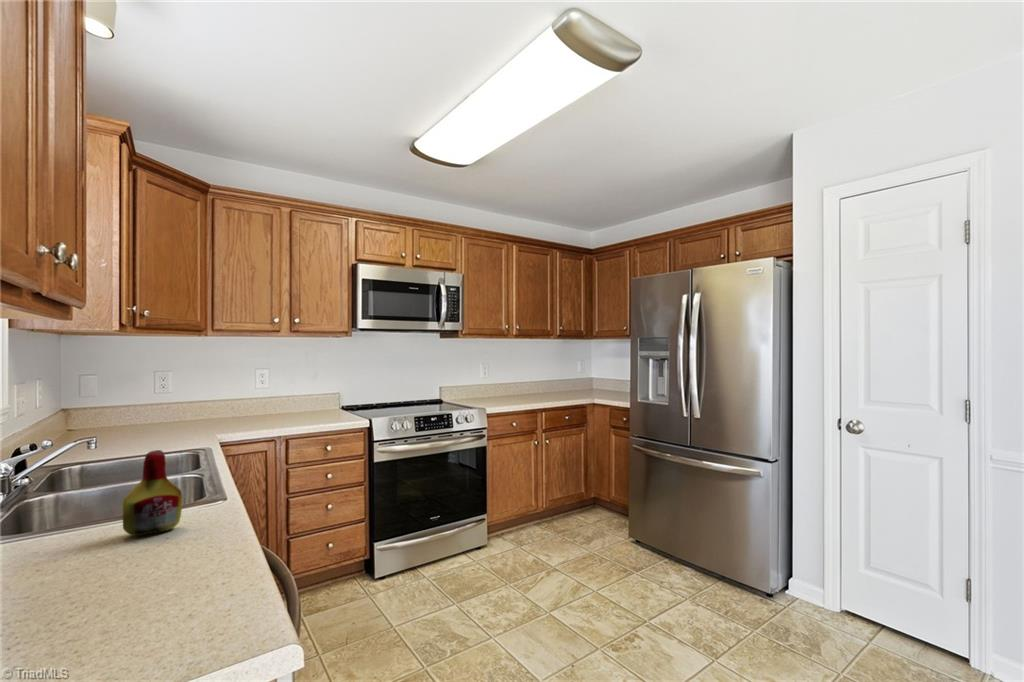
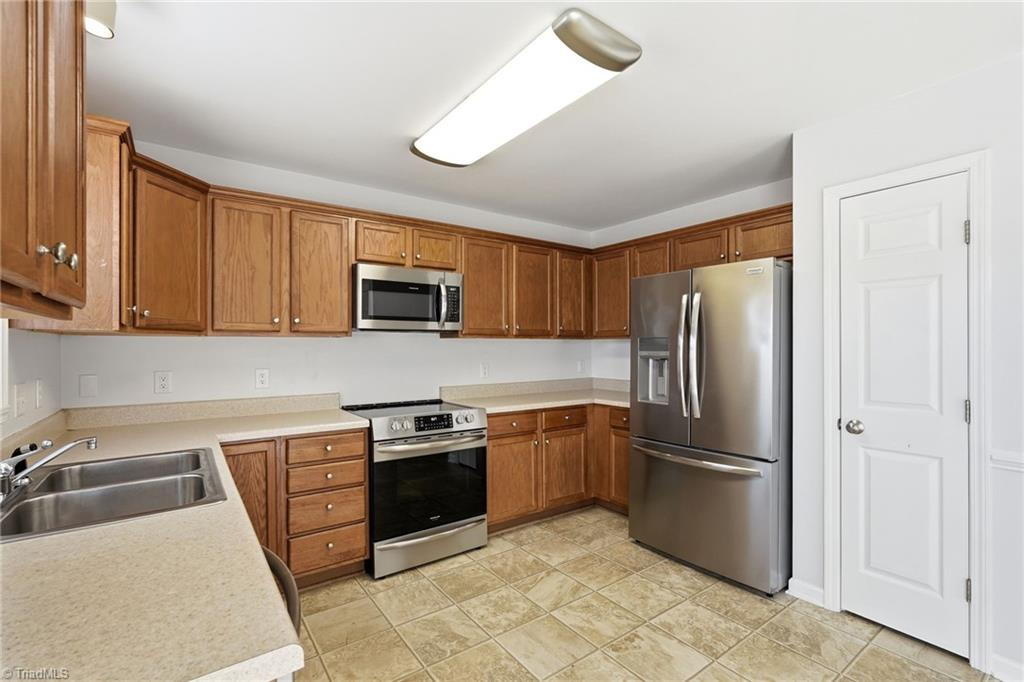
- bottle [122,449,183,537]
